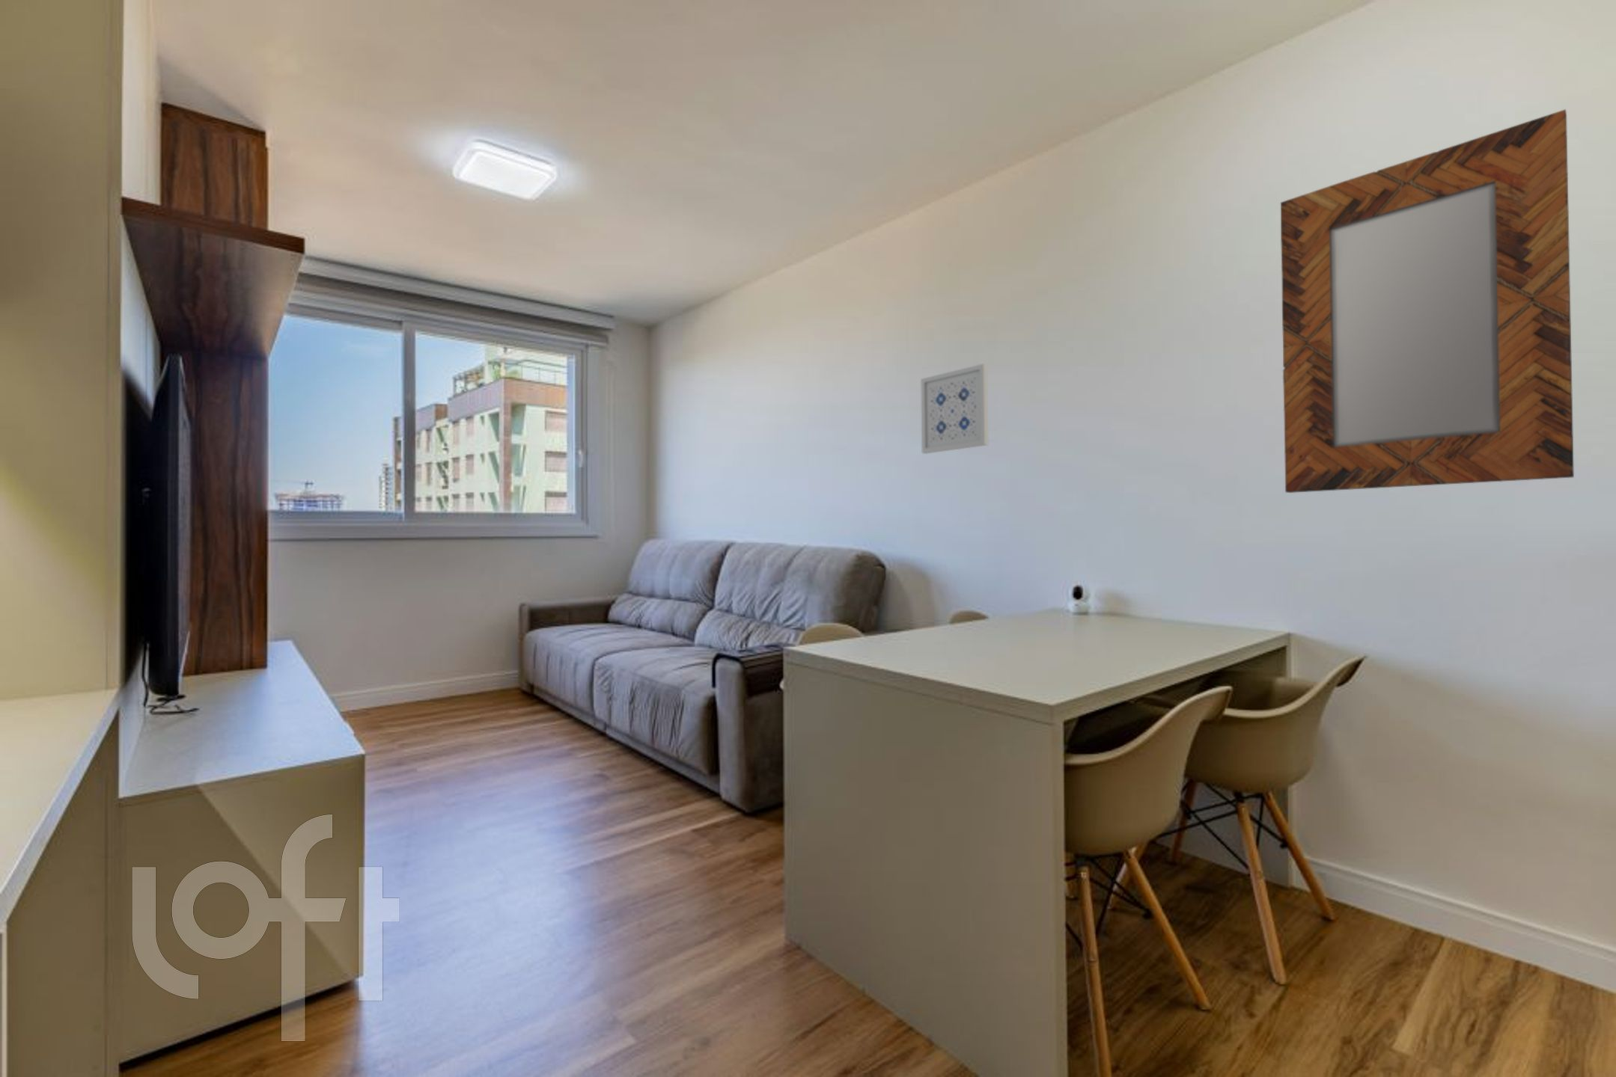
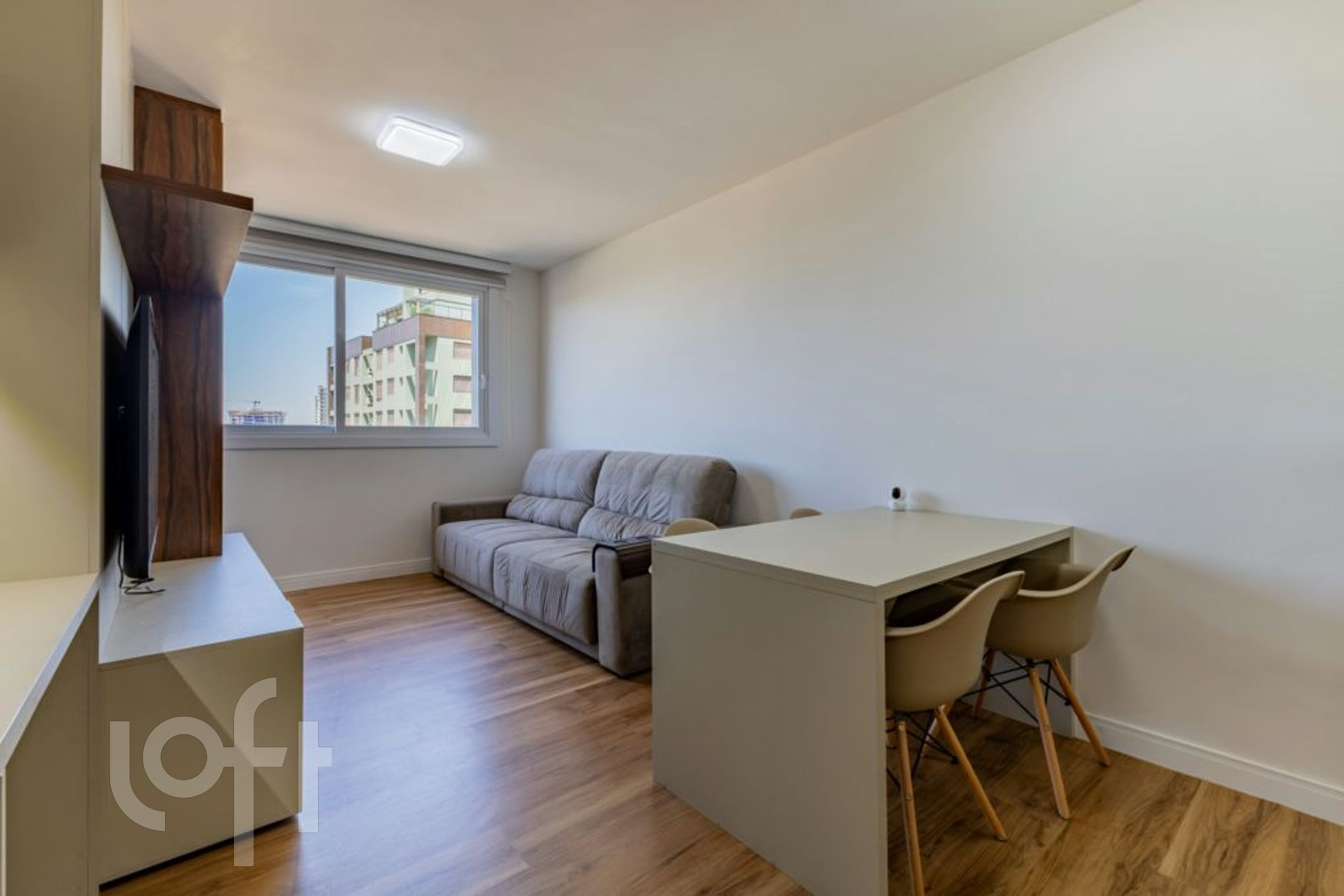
- wall art [920,363,988,454]
- home mirror [1279,108,1575,494]
